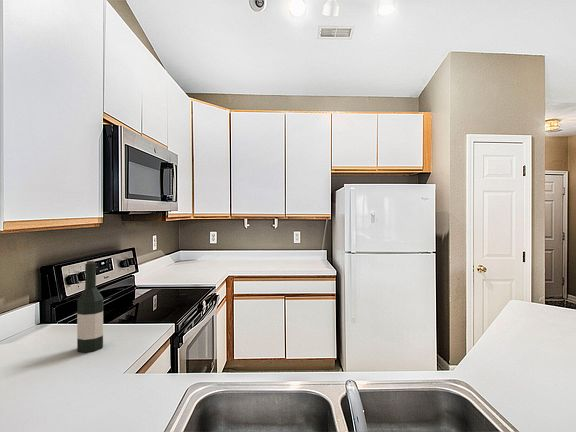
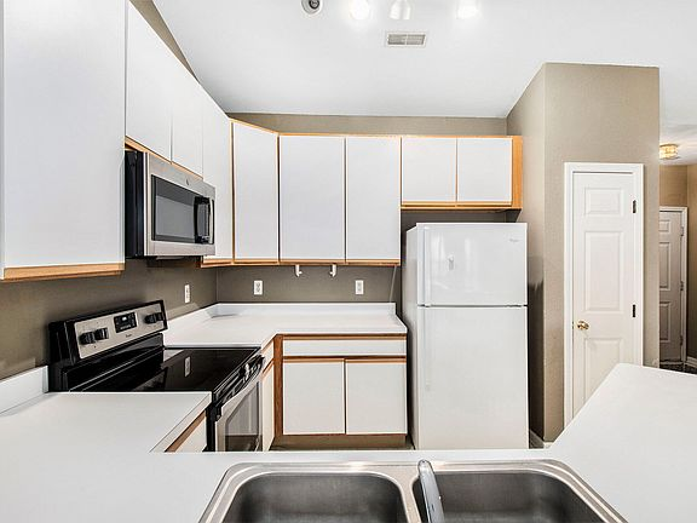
- wine bottle [76,260,104,353]
